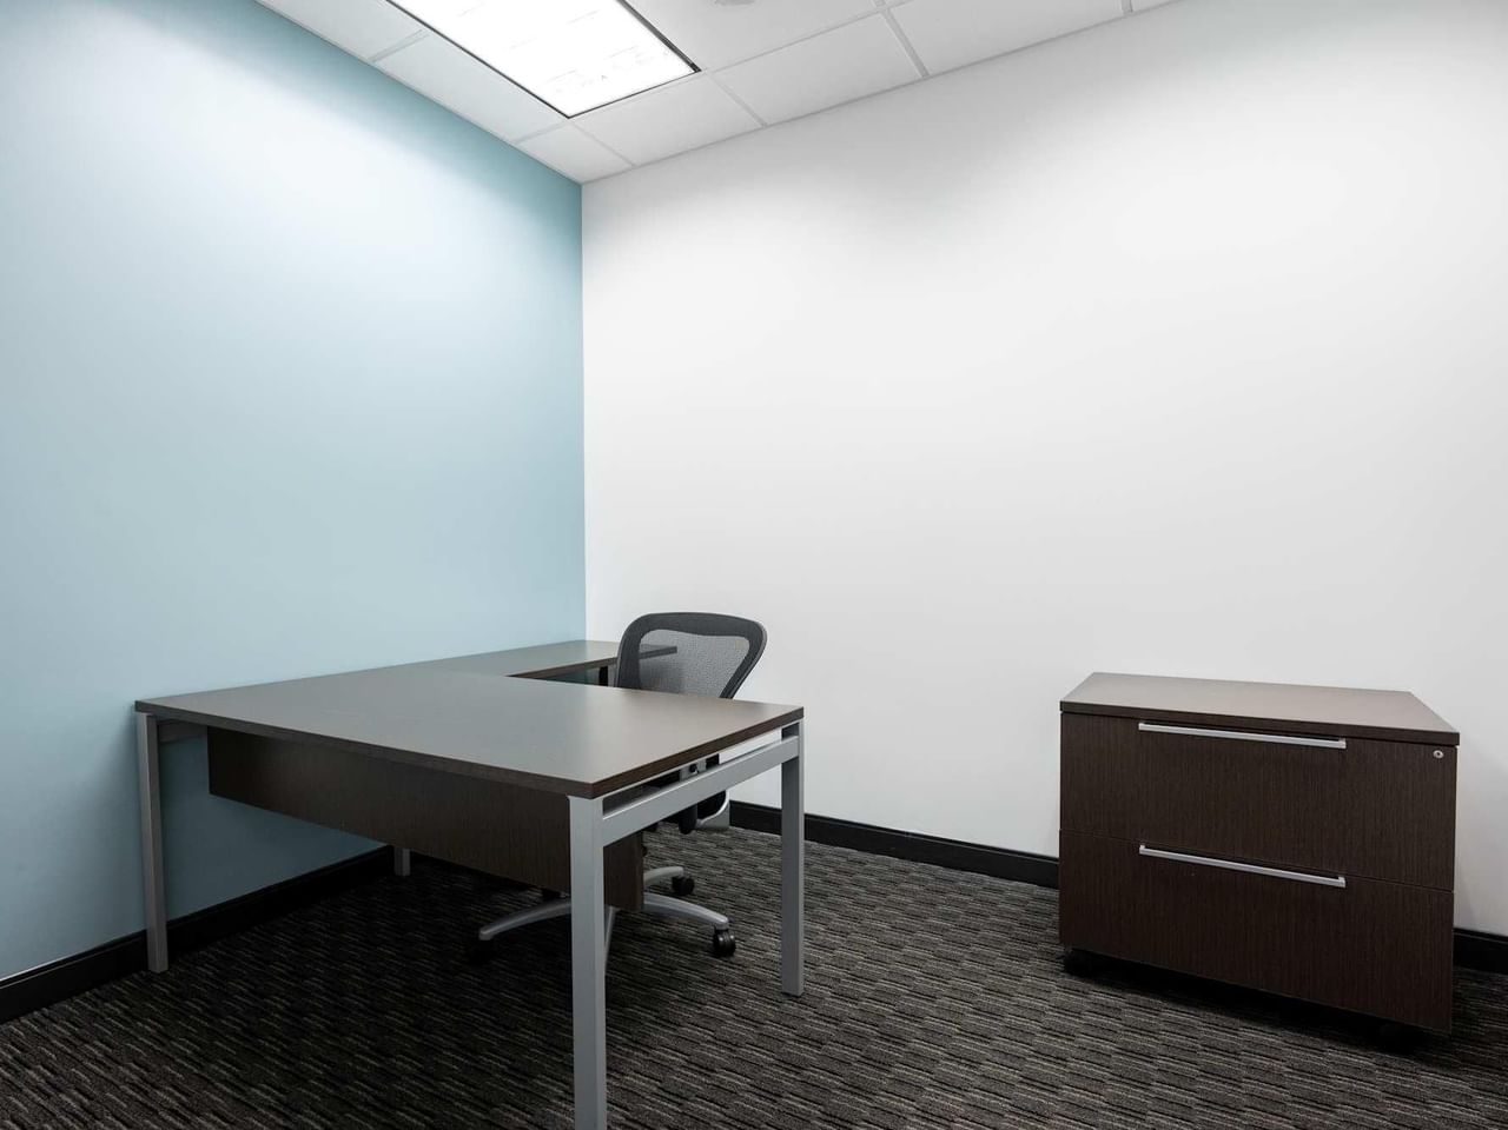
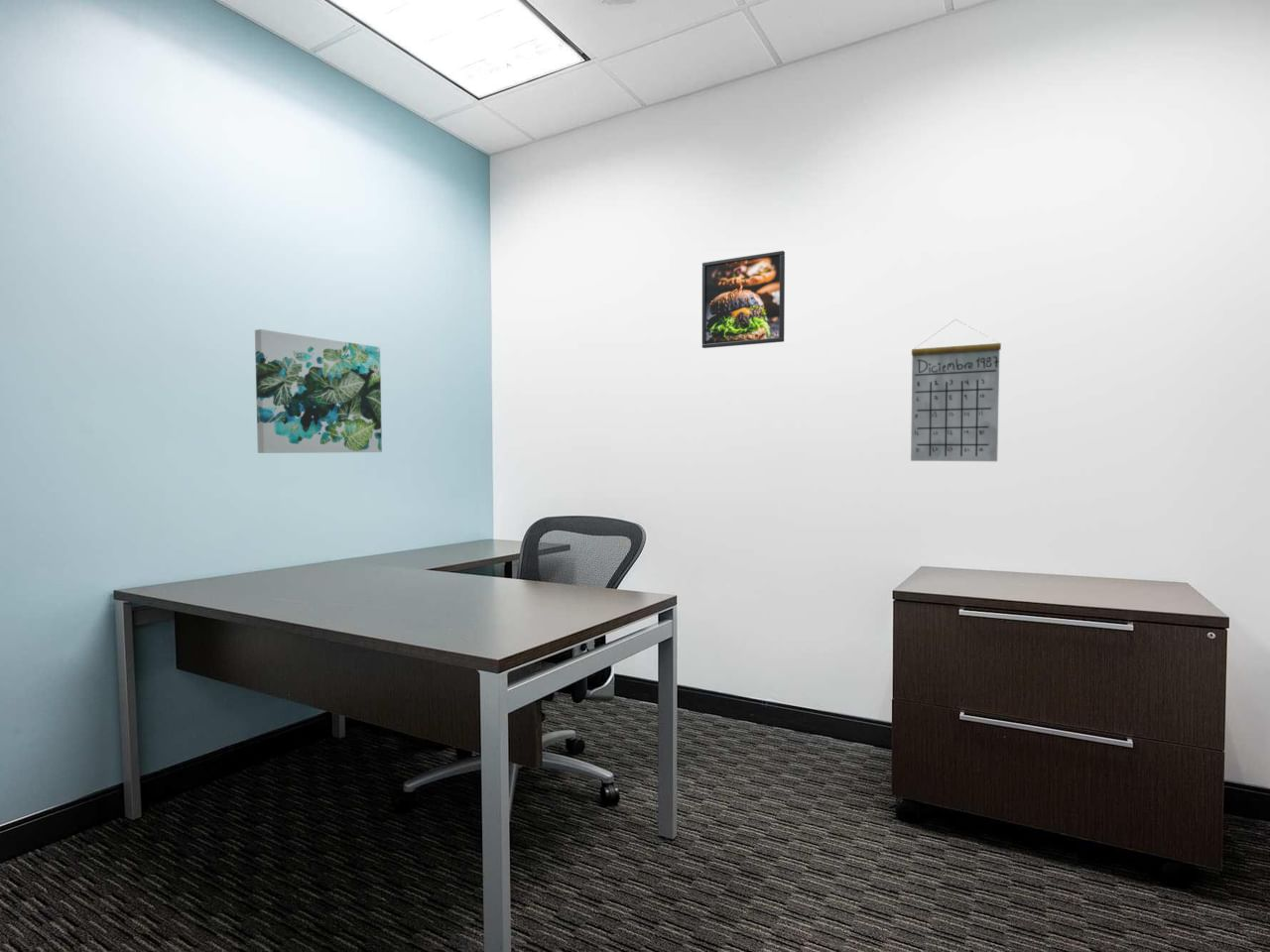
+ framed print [701,250,786,349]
+ wall art [254,328,383,454]
+ calendar [910,318,1002,462]
